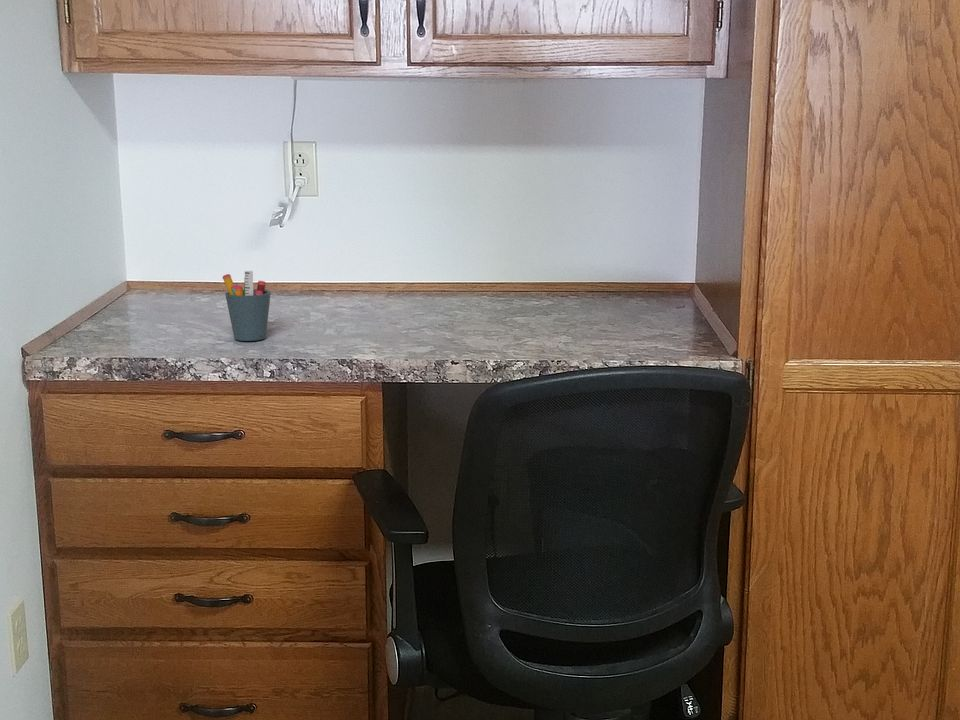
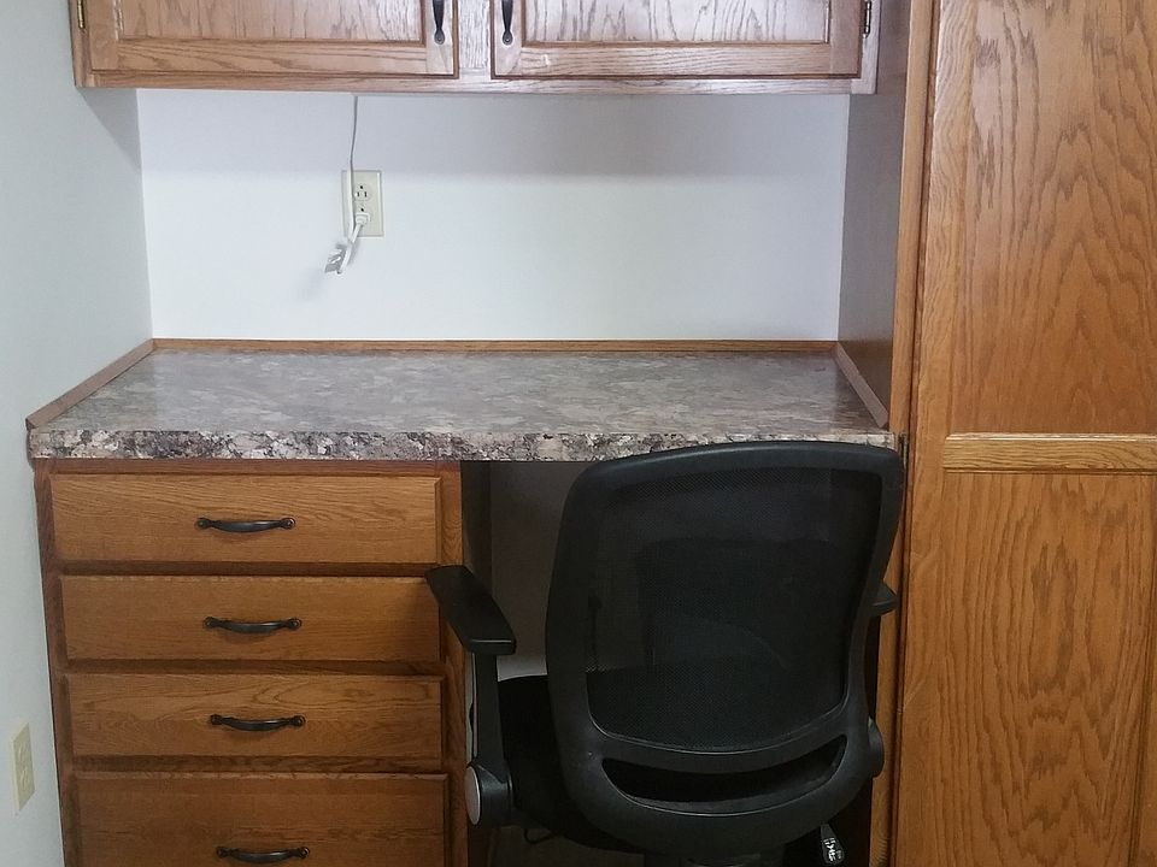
- pen holder [222,270,272,342]
